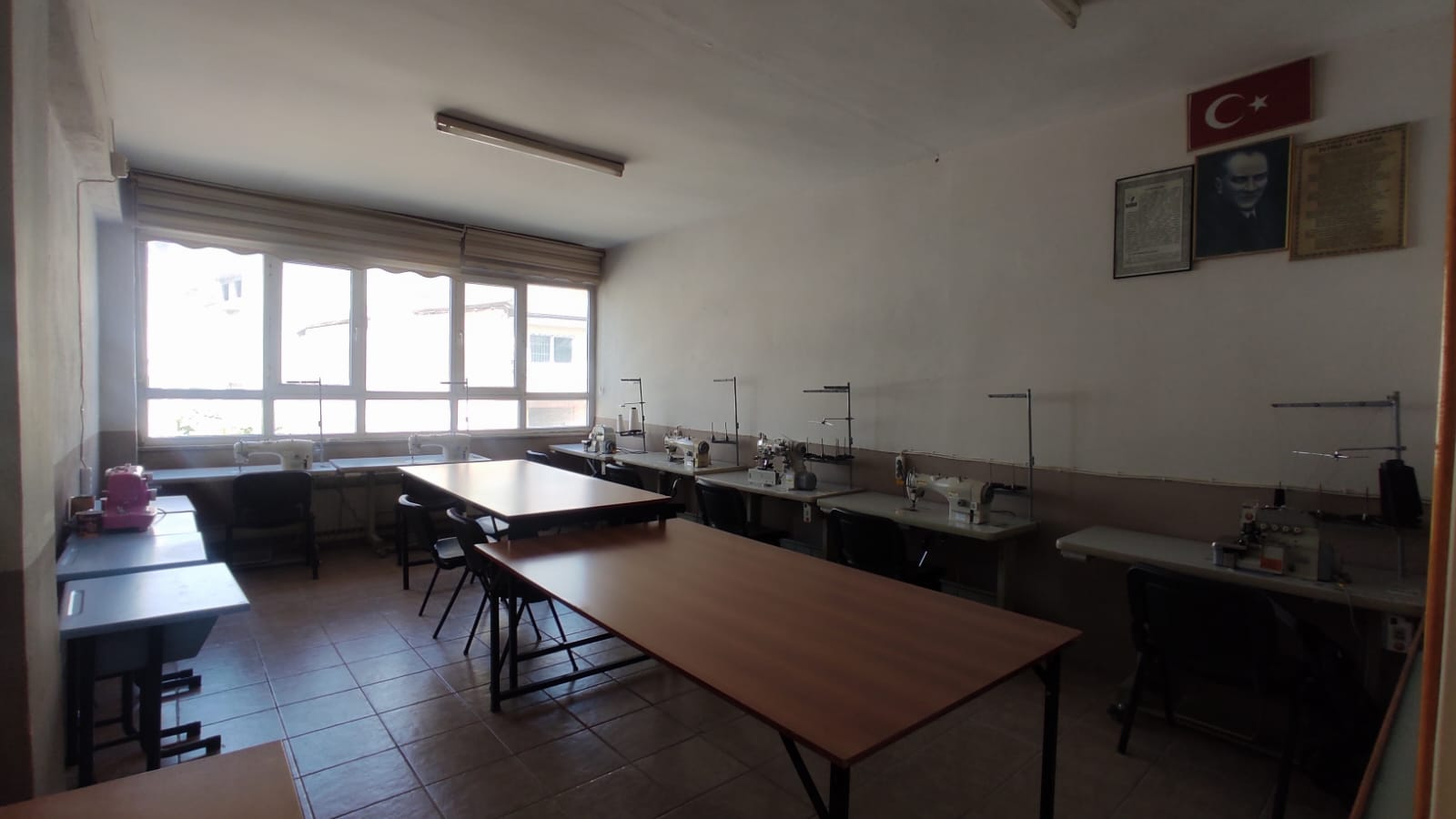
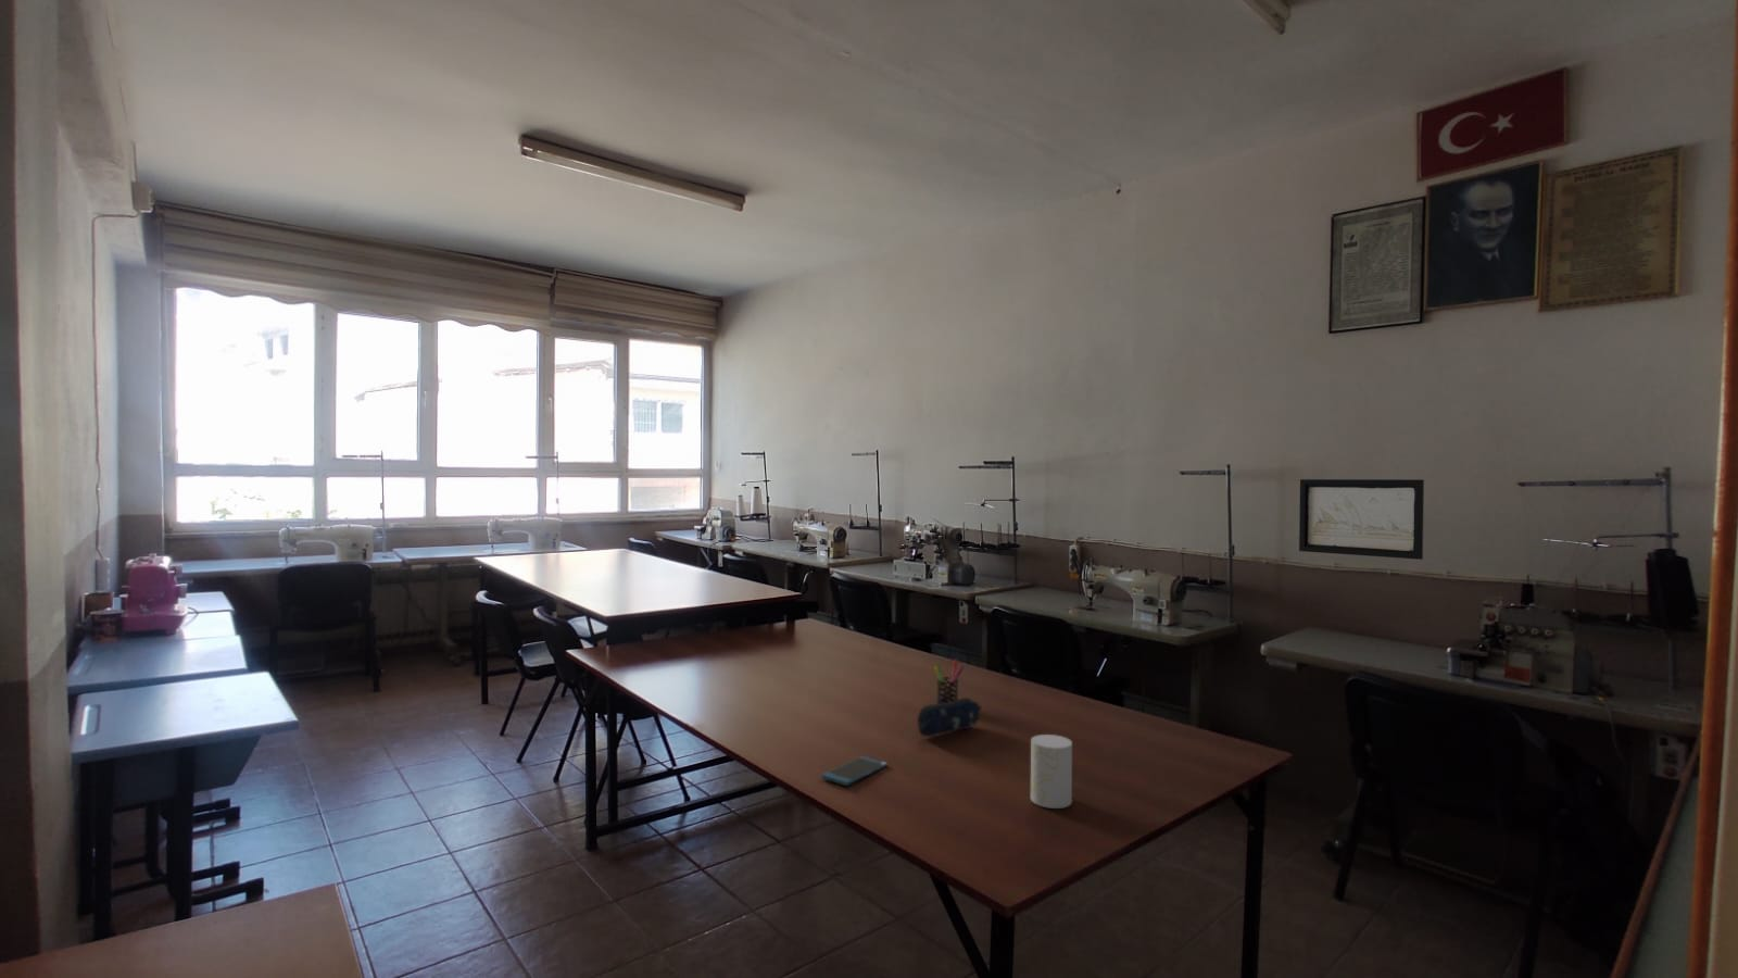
+ cup [1030,733,1073,810]
+ smartphone [820,755,888,787]
+ pen holder [933,658,966,705]
+ wall art [1298,478,1425,561]
+ pencil case [917,696,984,738]
